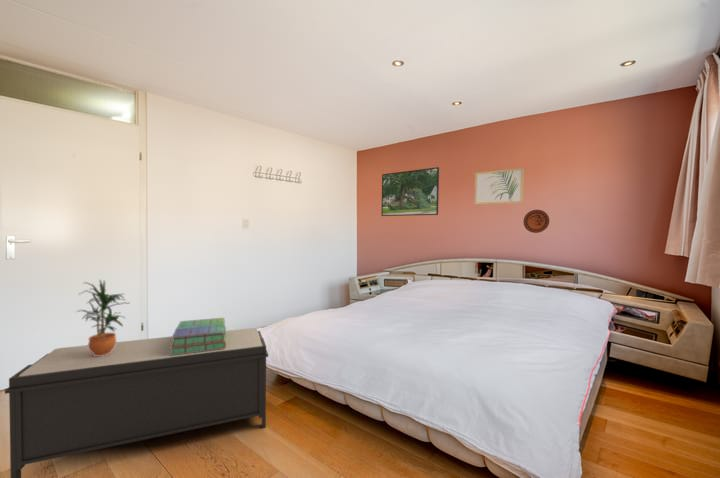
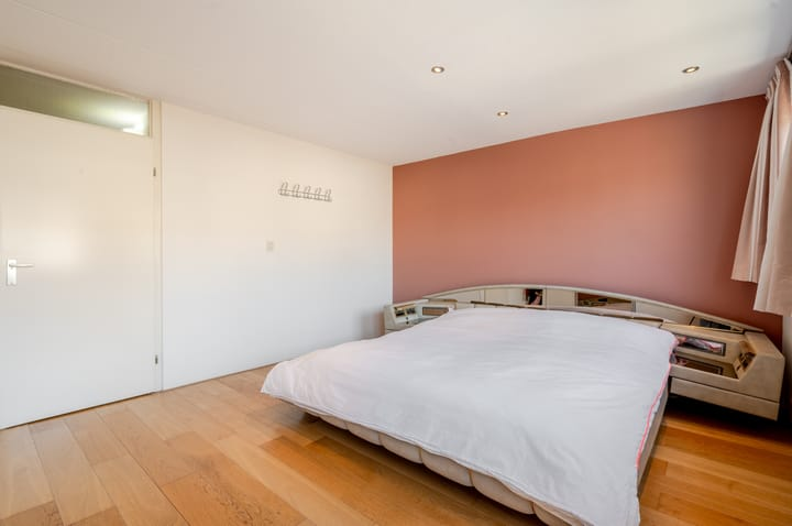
- decorative plate [522,209,550,234]
- stack of books [170,317,227,355]
- potted plant [75,278,129,356]
- bench [4,327,269,478]
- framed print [381,166,440,217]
- wall art [473,167,525,206]
